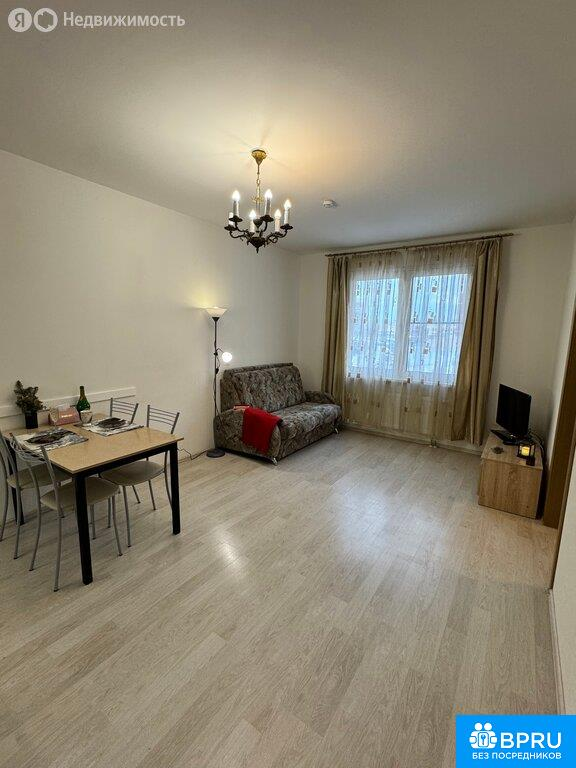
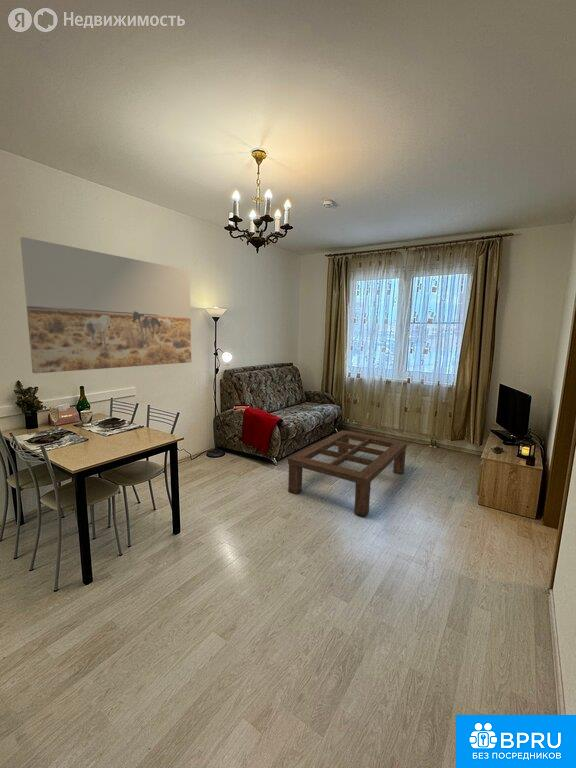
+ wall art [19,236,192,374]
+ coffee table [287,429,408,518]
